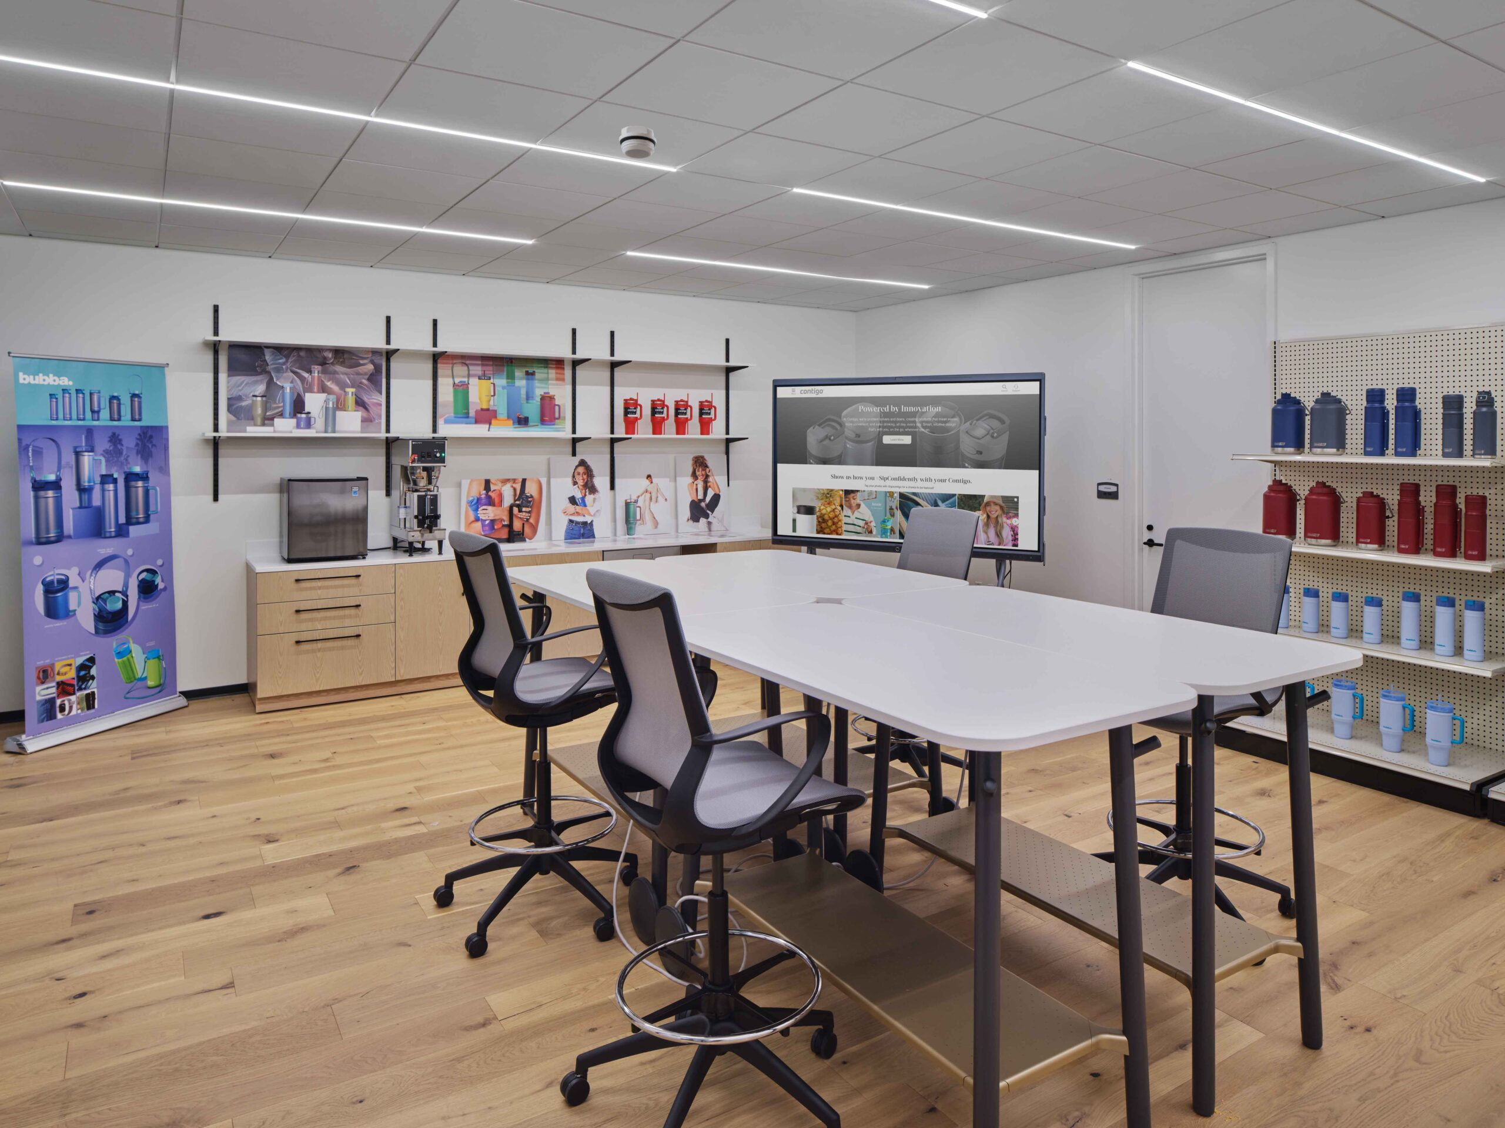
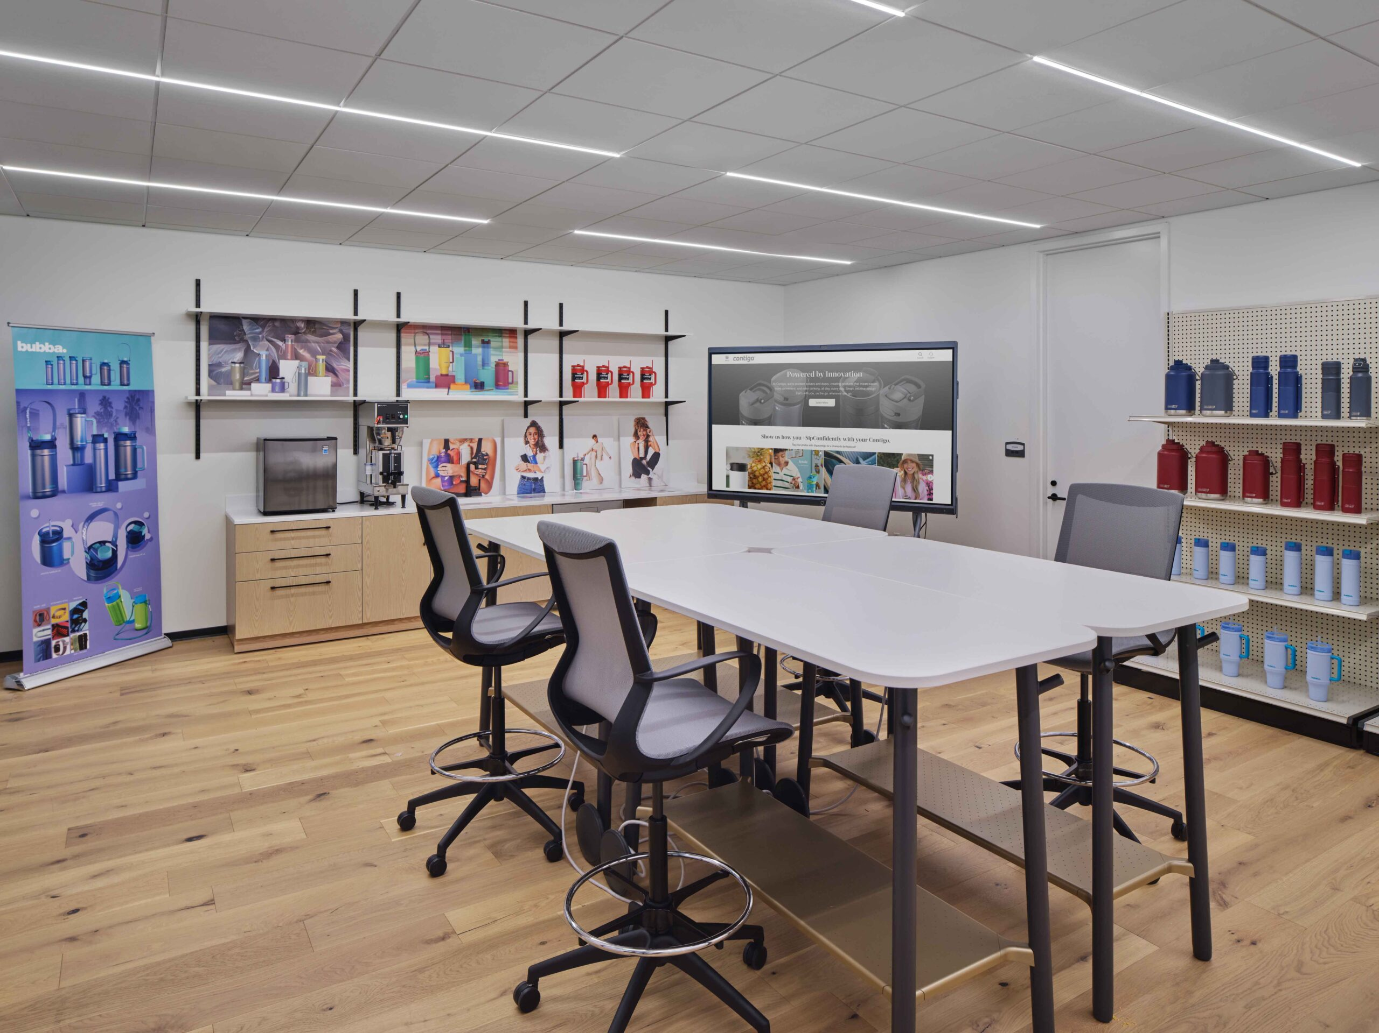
- smoke detector [619,126,657,159]
